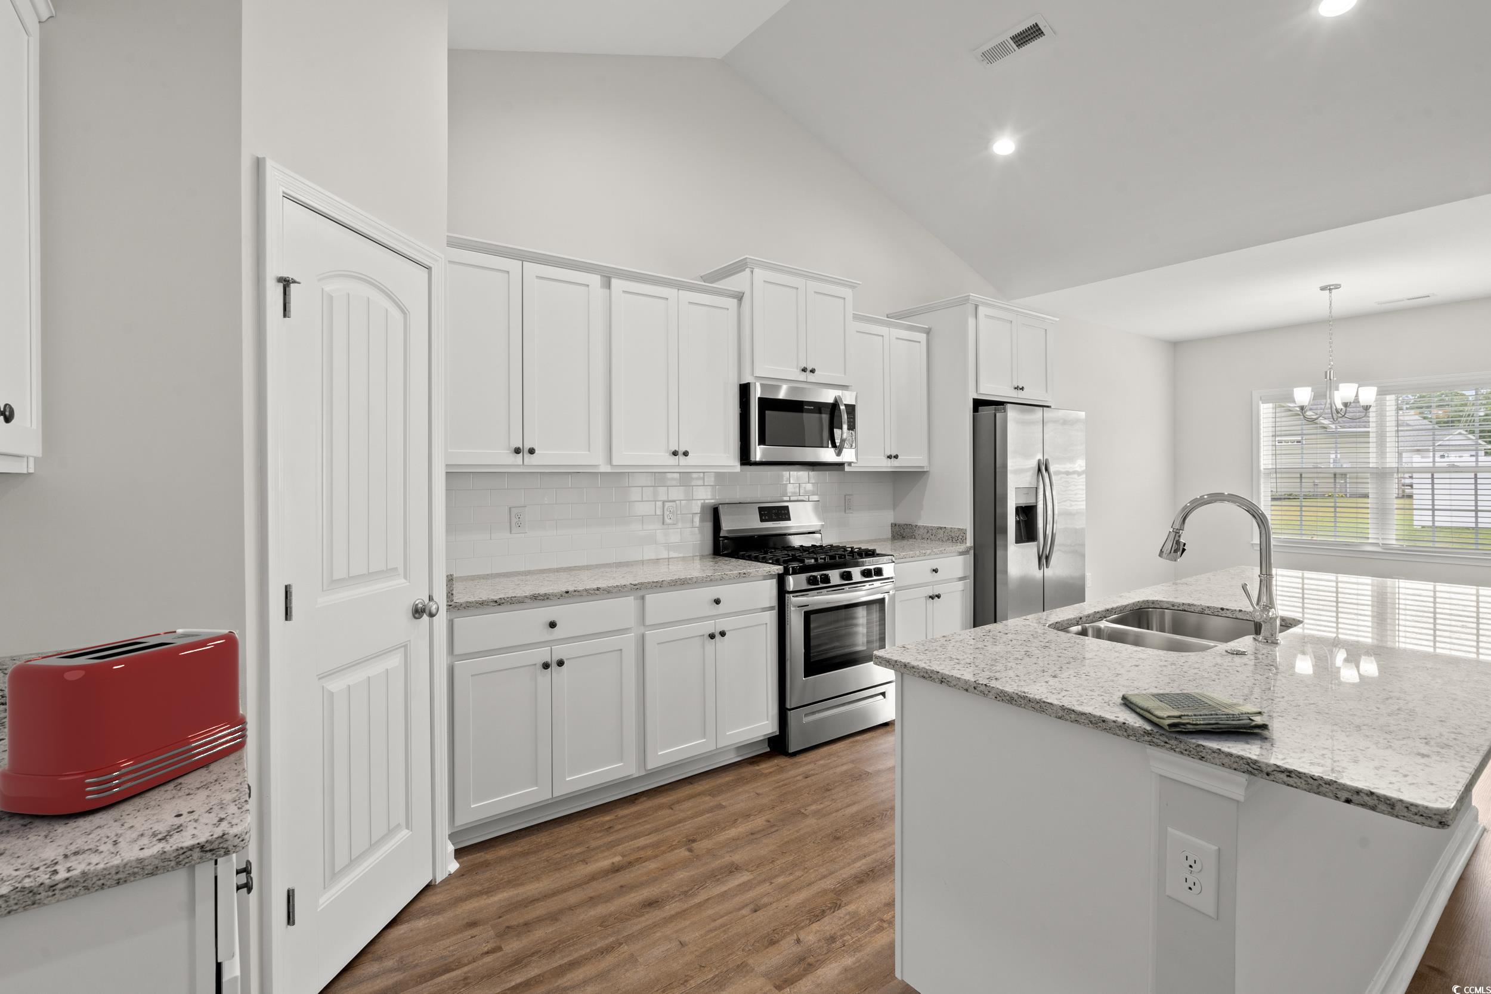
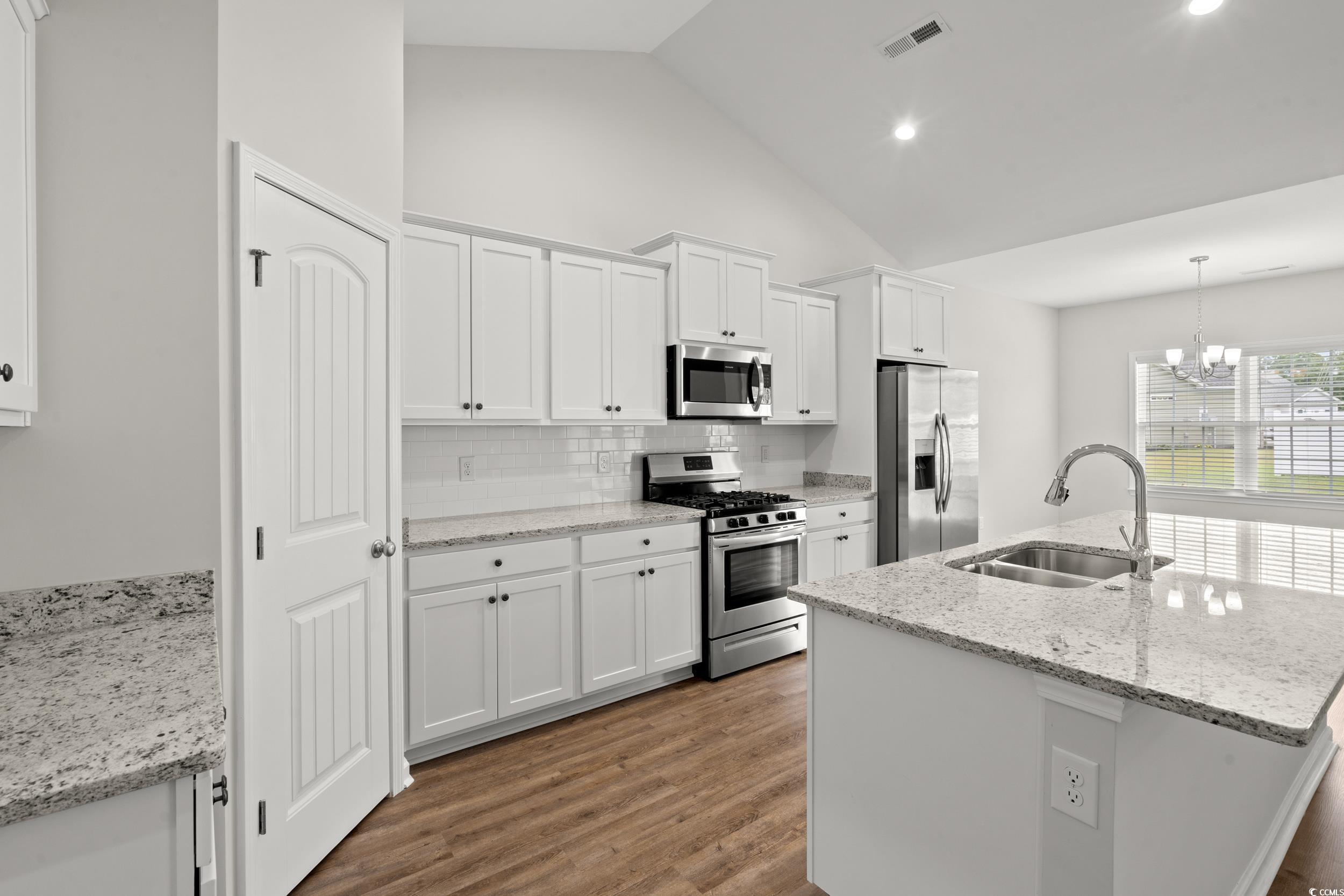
- dish towel [1120,691,1270,733]
- toaster [0,629,248,815]
